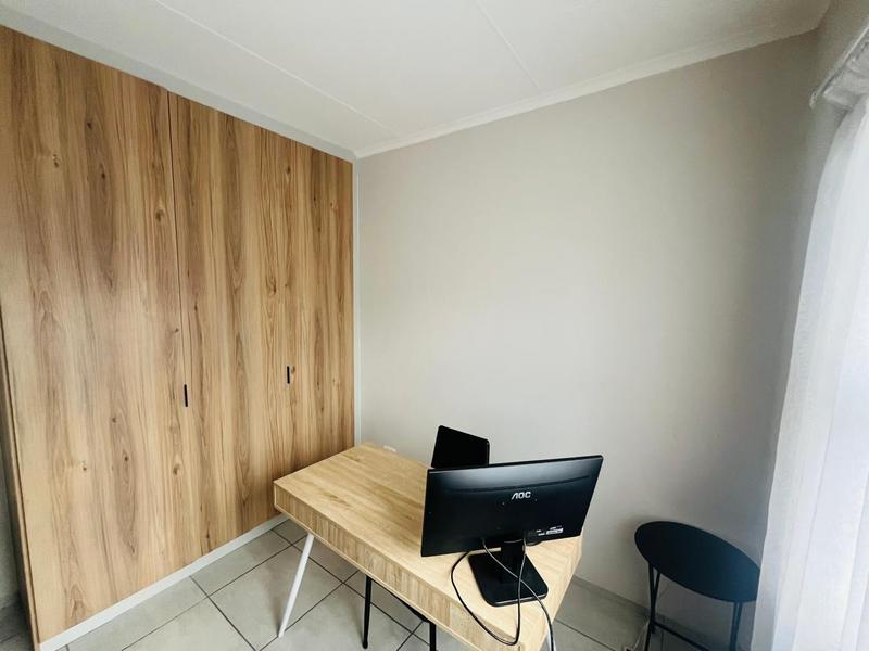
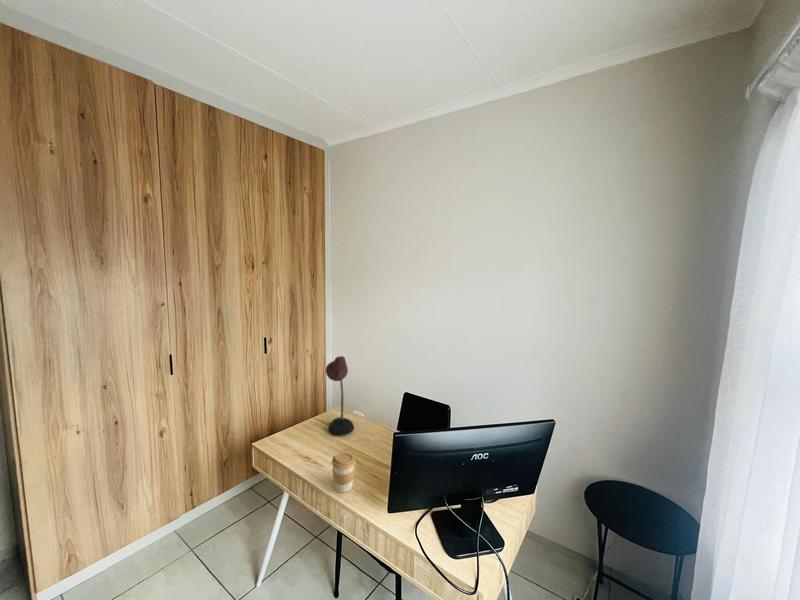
+ coffee cup [331,452,356,494]
+ desk lamp [325,355,355,436]
